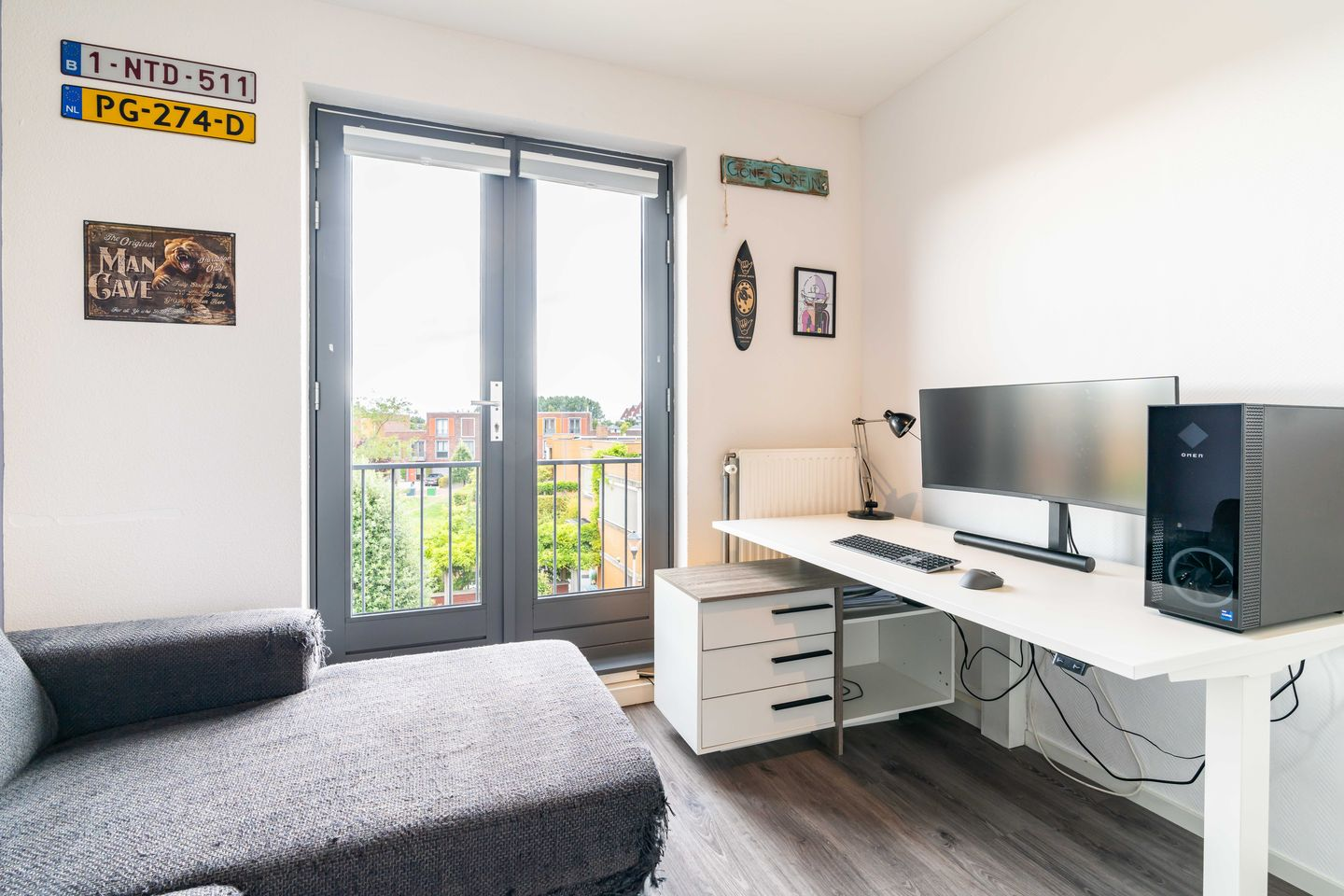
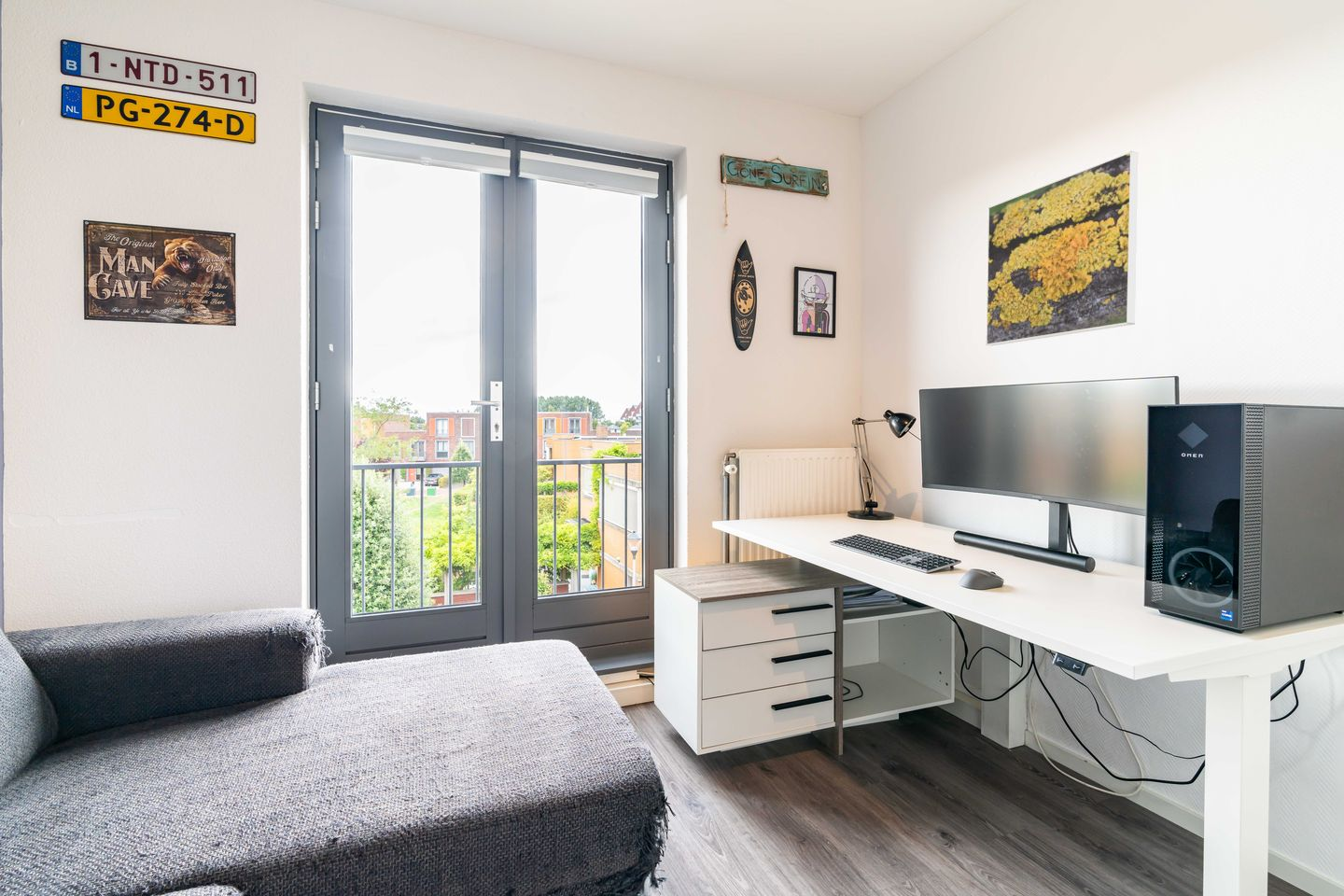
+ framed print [985,150,1140,346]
